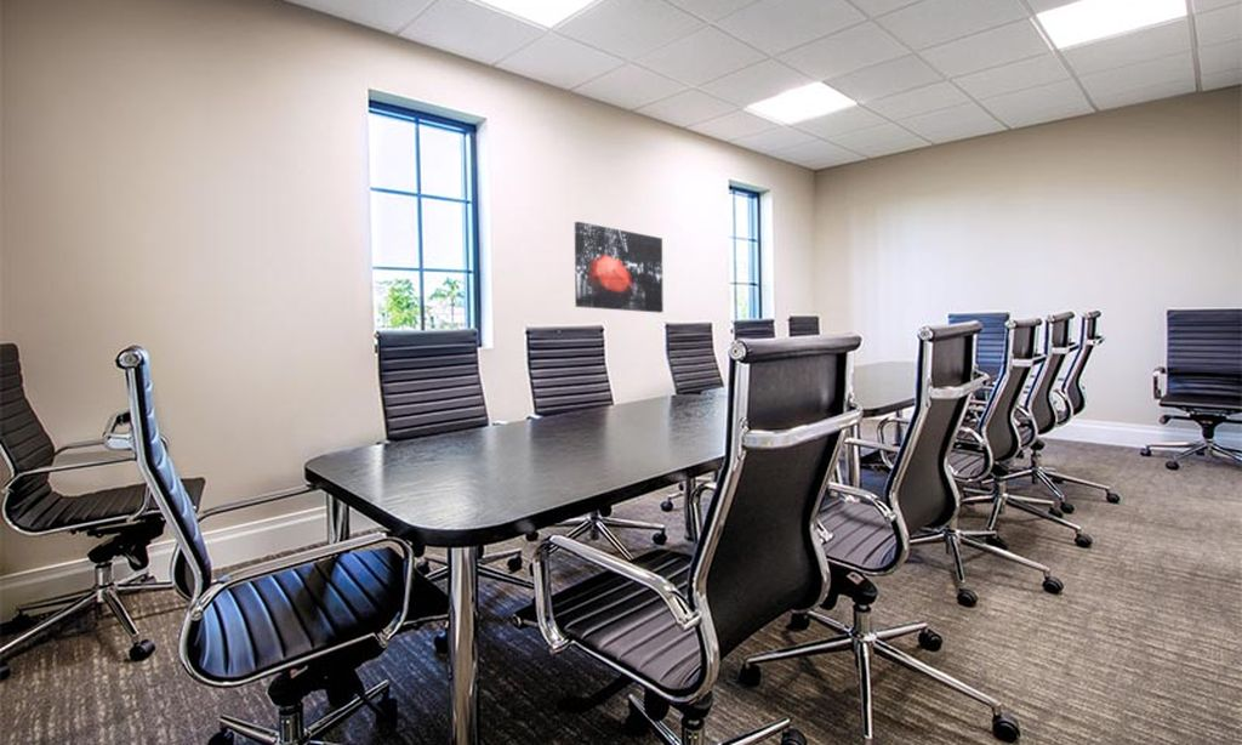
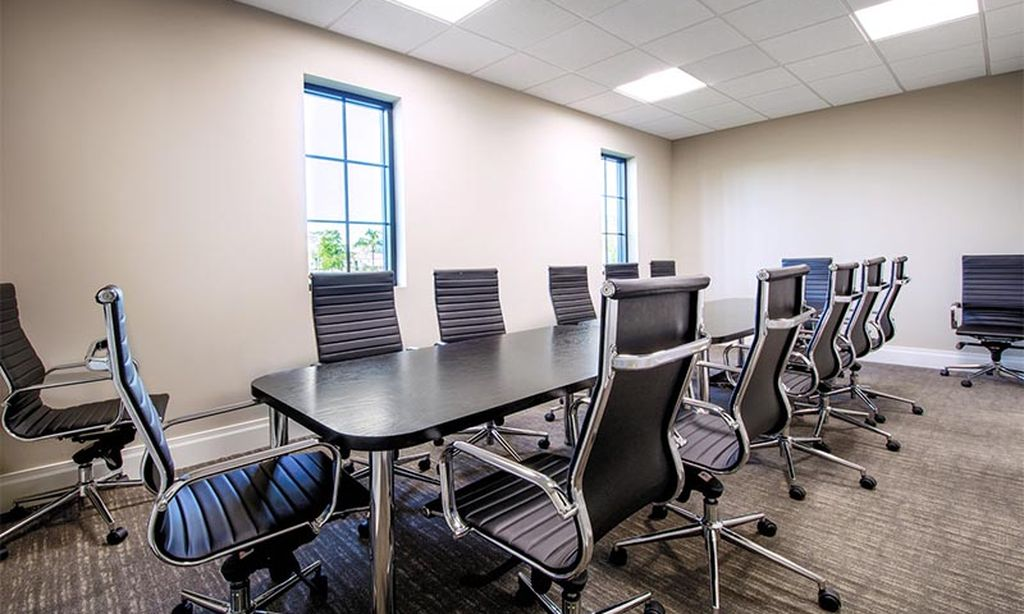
- wall art [574,221,665,314]
